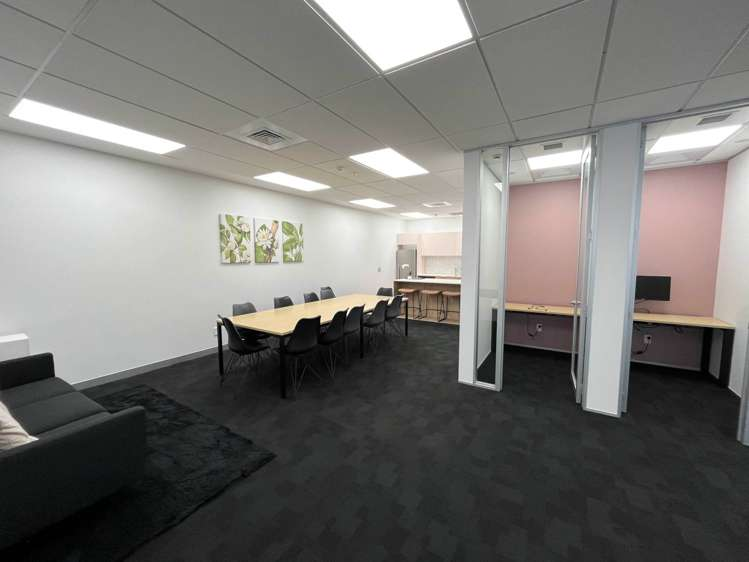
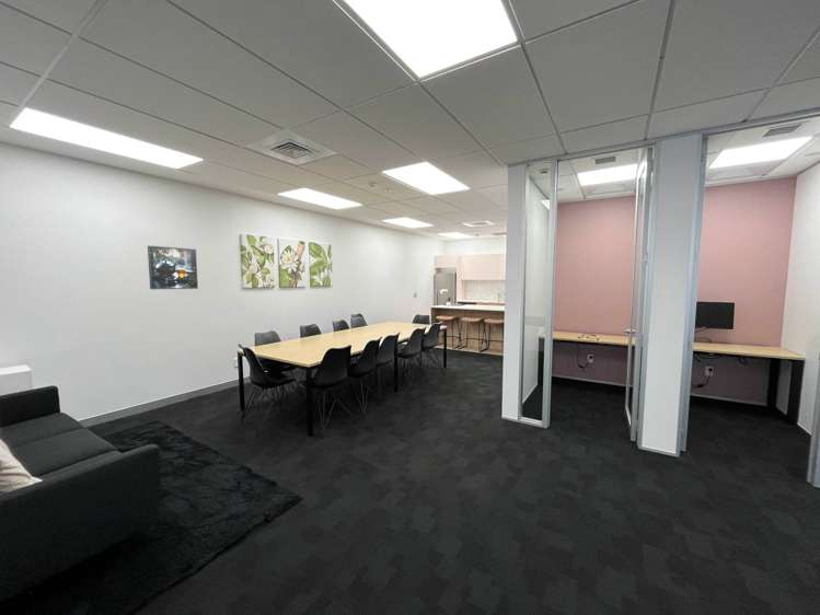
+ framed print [147,245,199,290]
